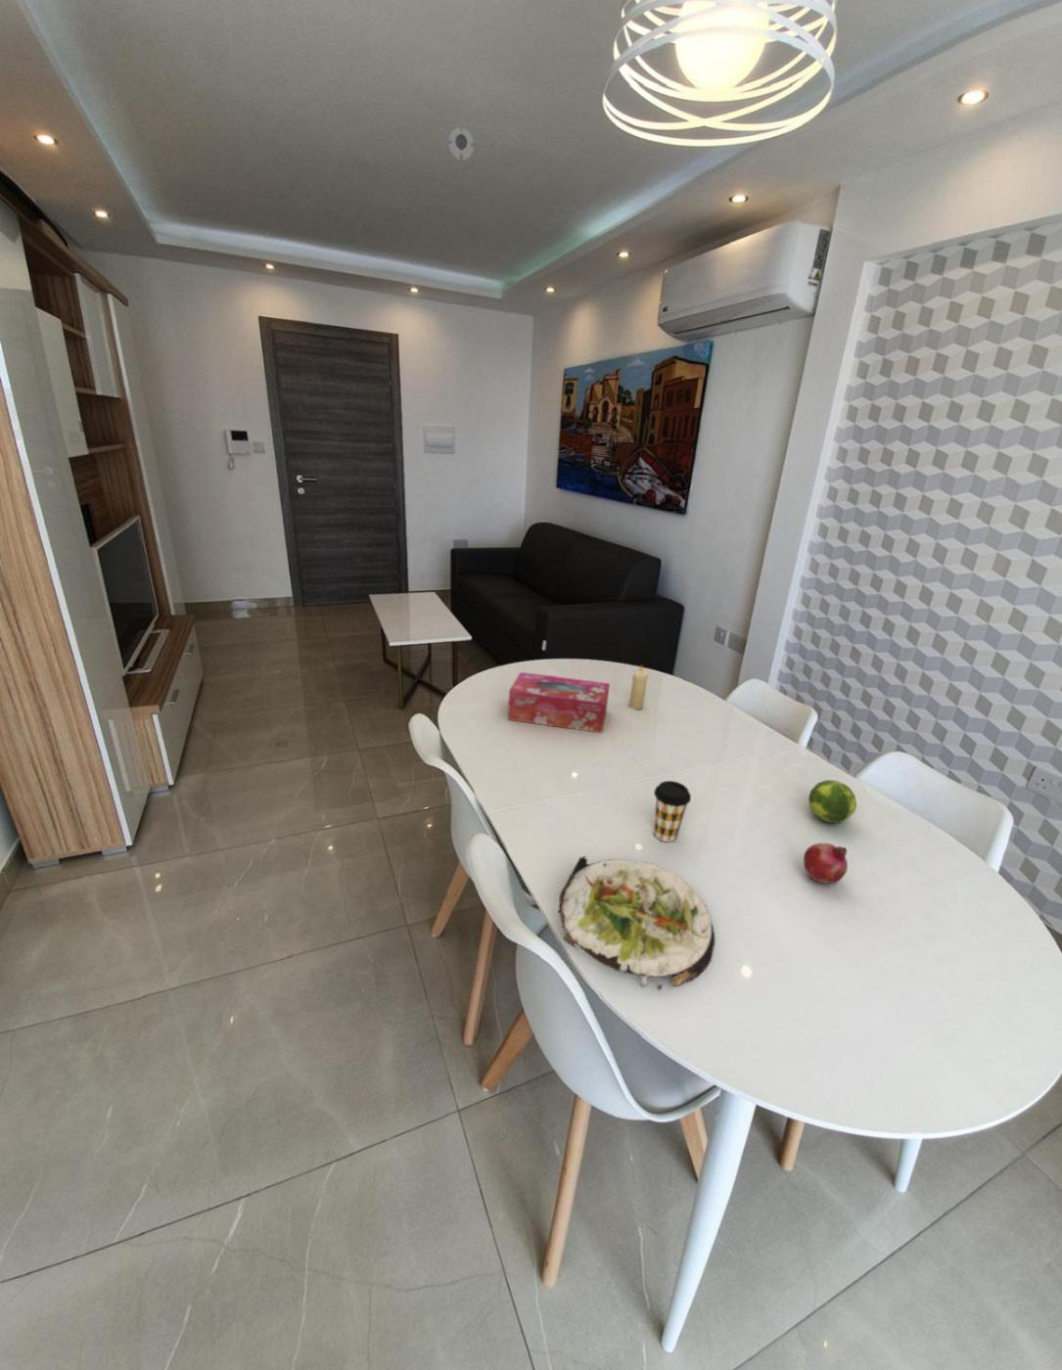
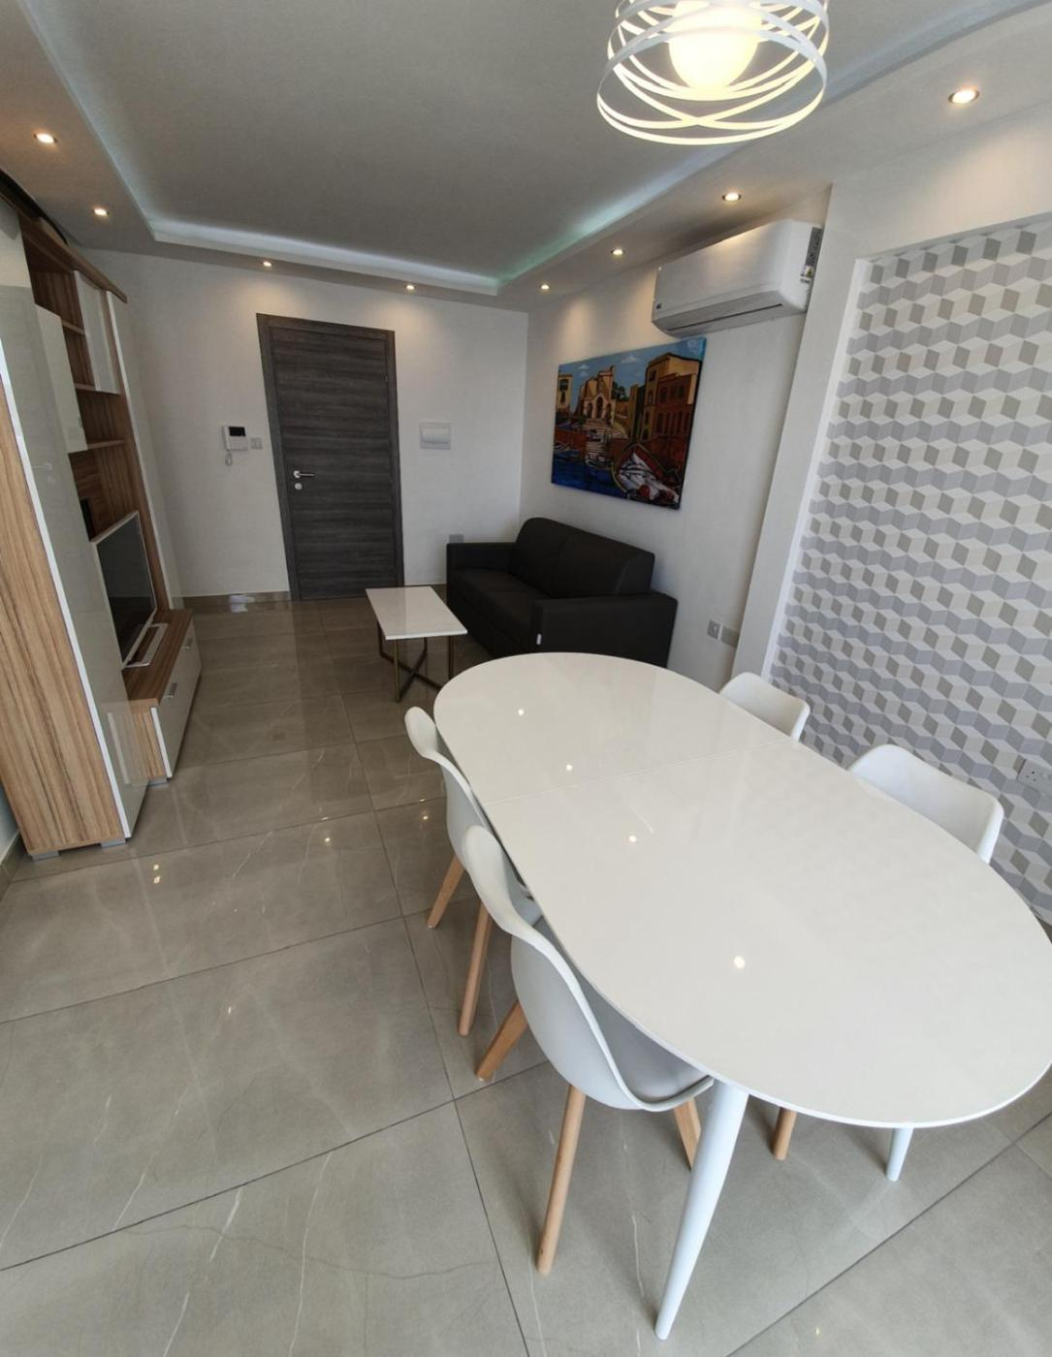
- smoke detector [448,127,475,161]
- coffee cup [653,780,692,843]
- fruit [803,843,848,885]
- salad plate [557,854,716,991]
- fruit [807,778,857,824]
- candle [628,665,649,711]
- tissue box [507,672,611,734]
